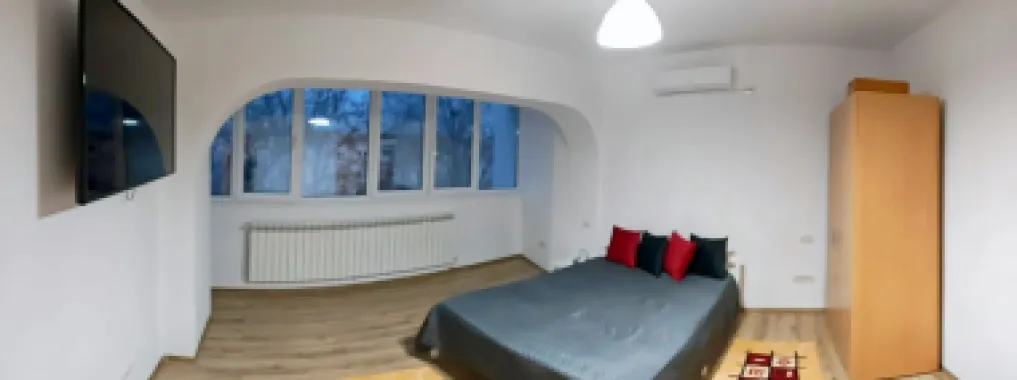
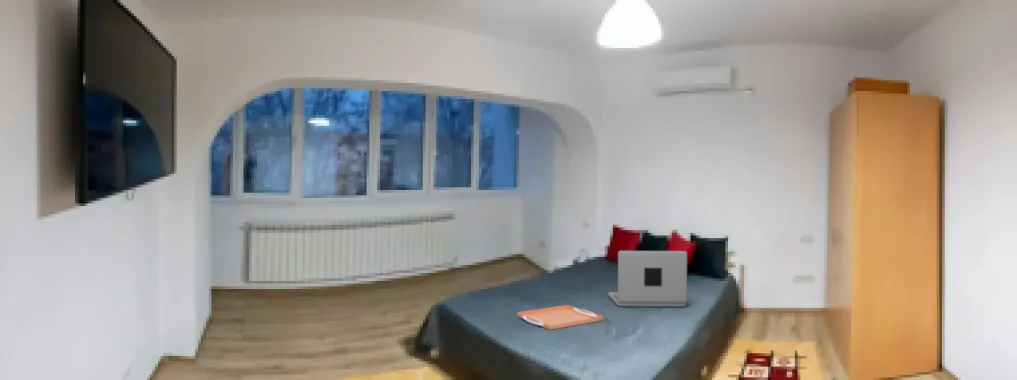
+ laptop [607,250,688,308]
+ serving tray [516,304,605,331]
